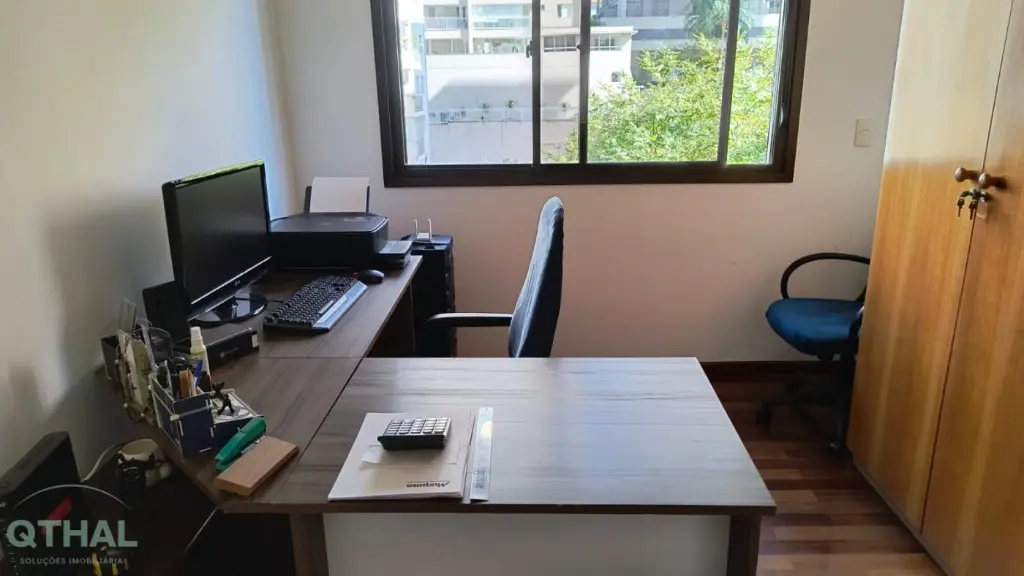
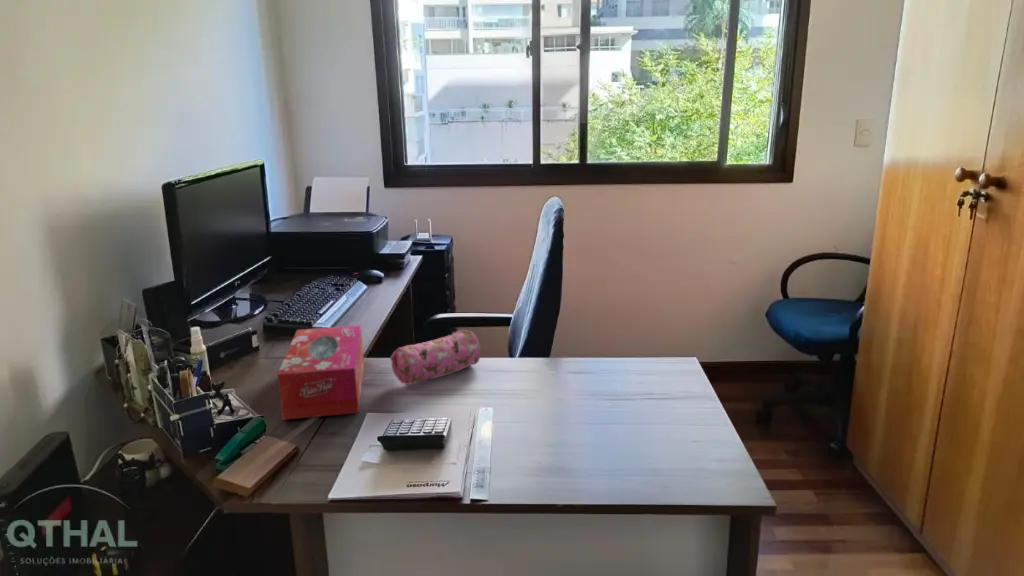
+ tissue box [276,324,365,421]
+ pencil case [389,329,481,386]
